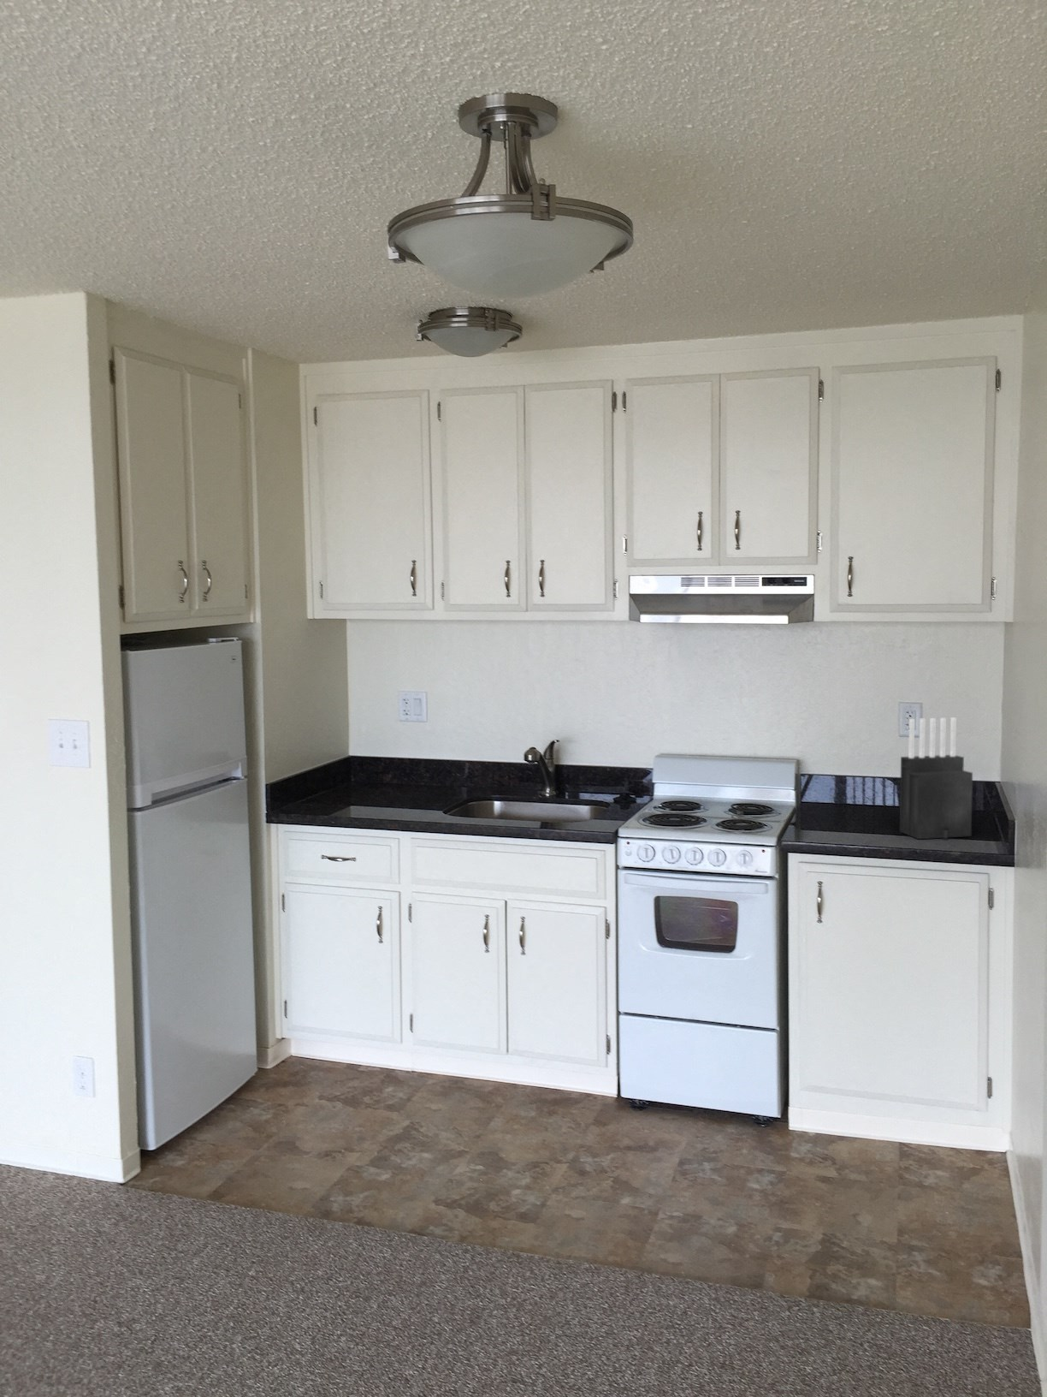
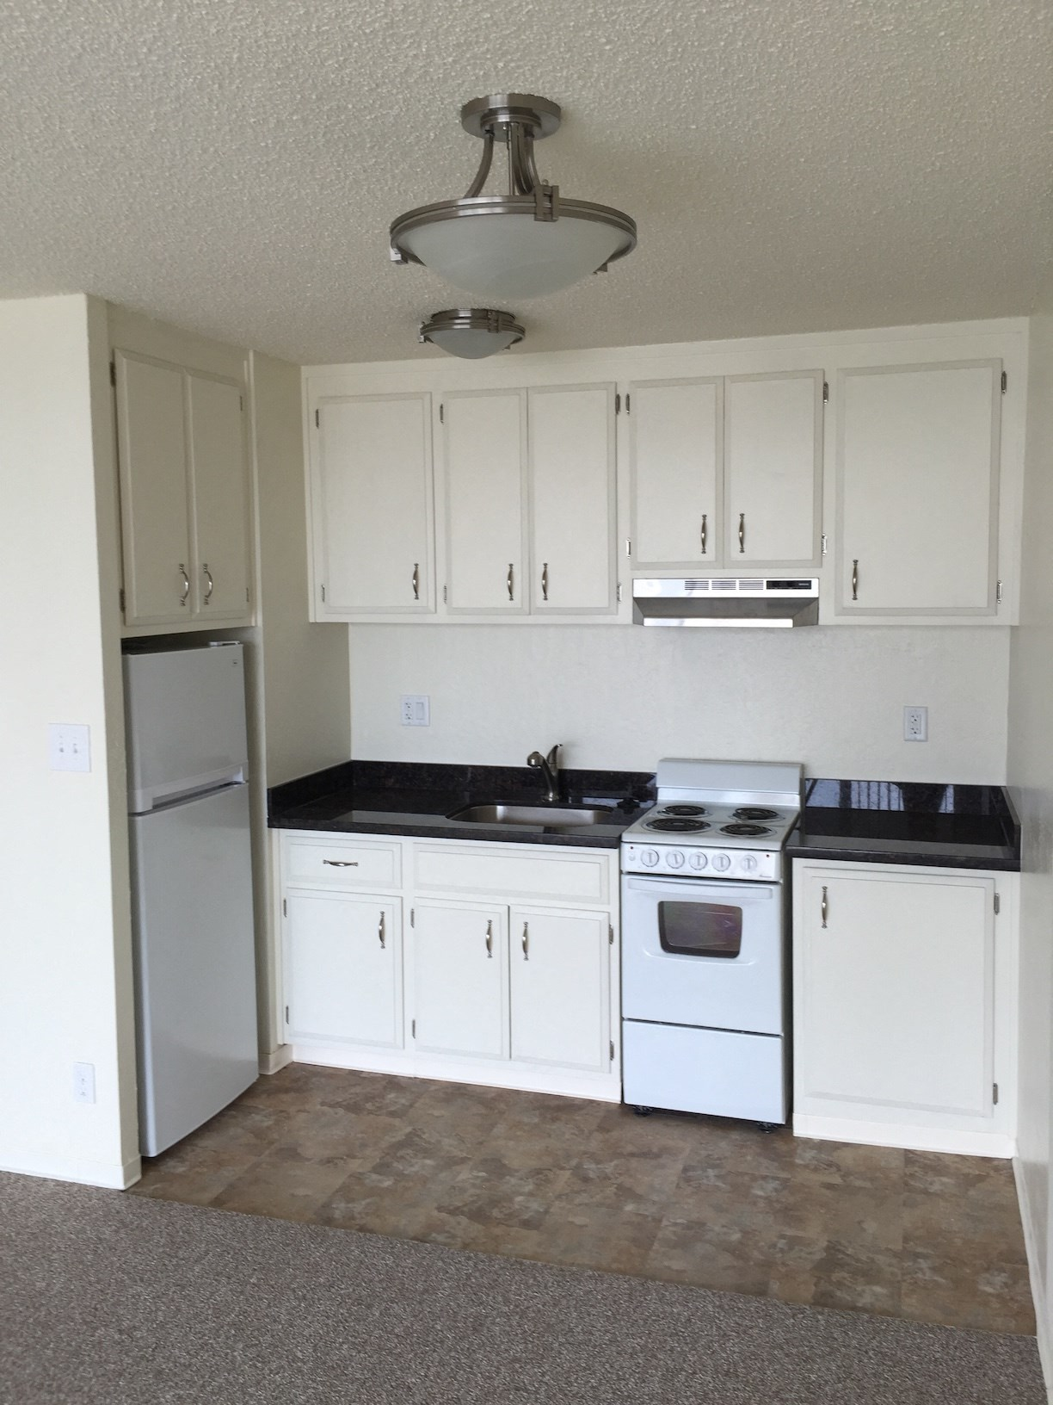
- knife block [899,716,973,839]
